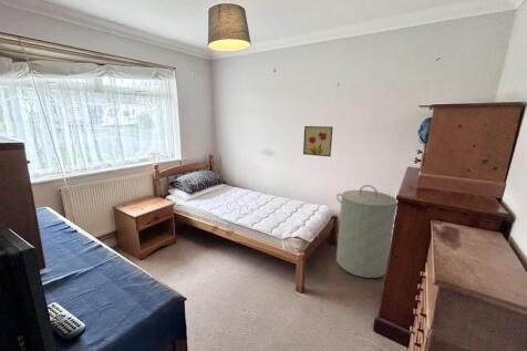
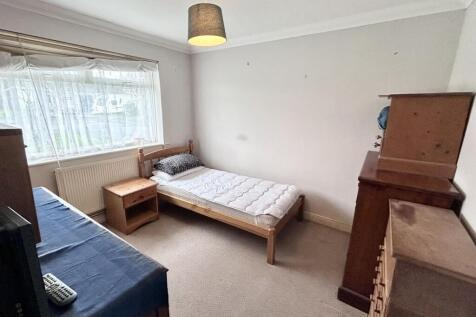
- wall art [302,125,334,158]
- laundry hamper [335,184,397,279]
